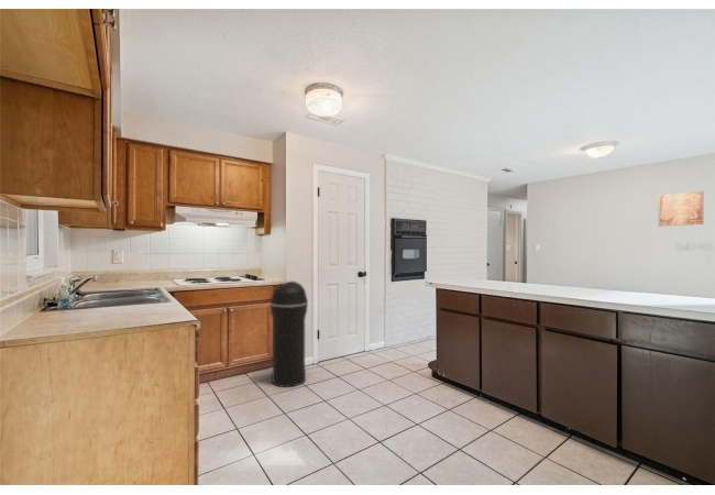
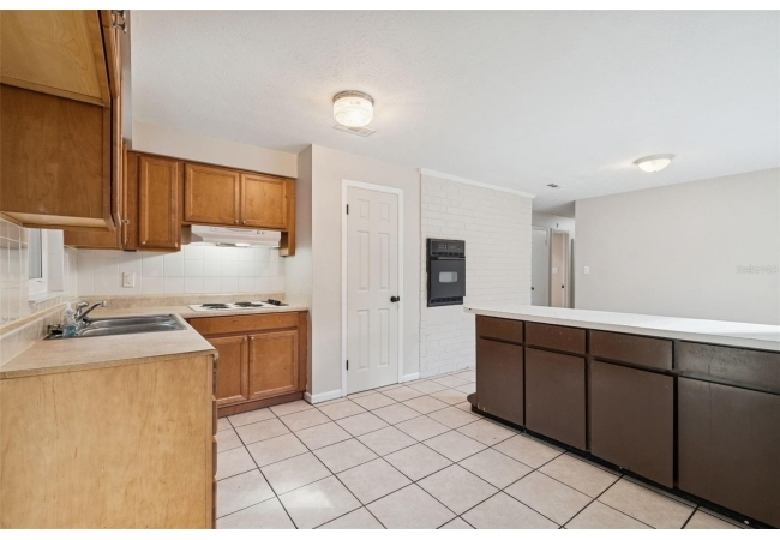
- wall art [658,190,704,228]
- trash can [270,280,309,388]
